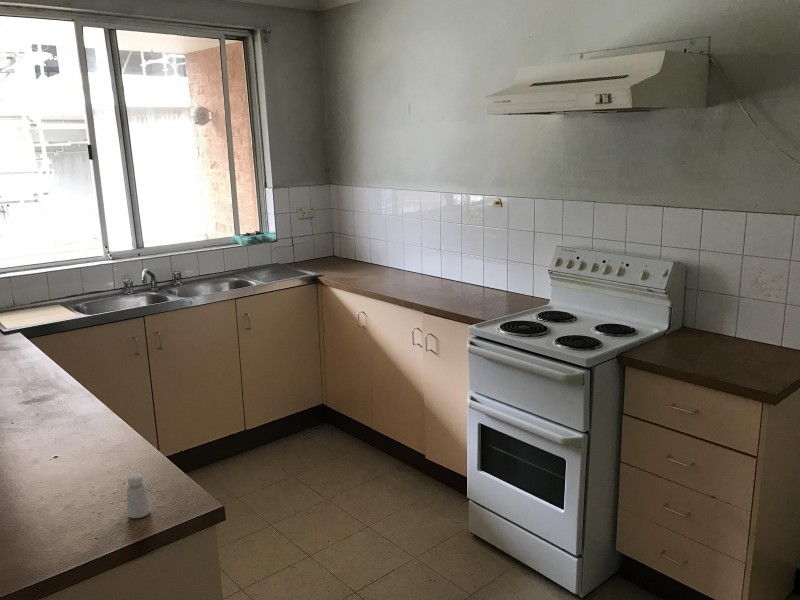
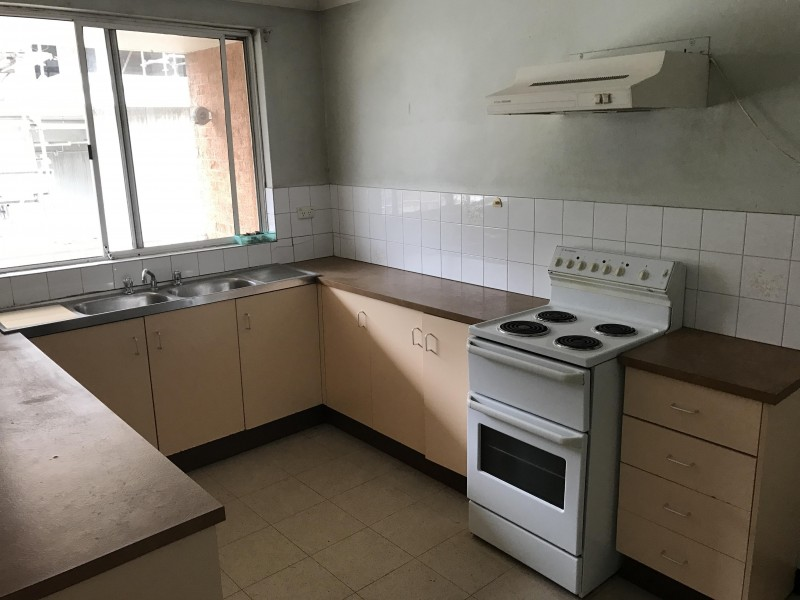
- saltshaker [126,473,152,519]
